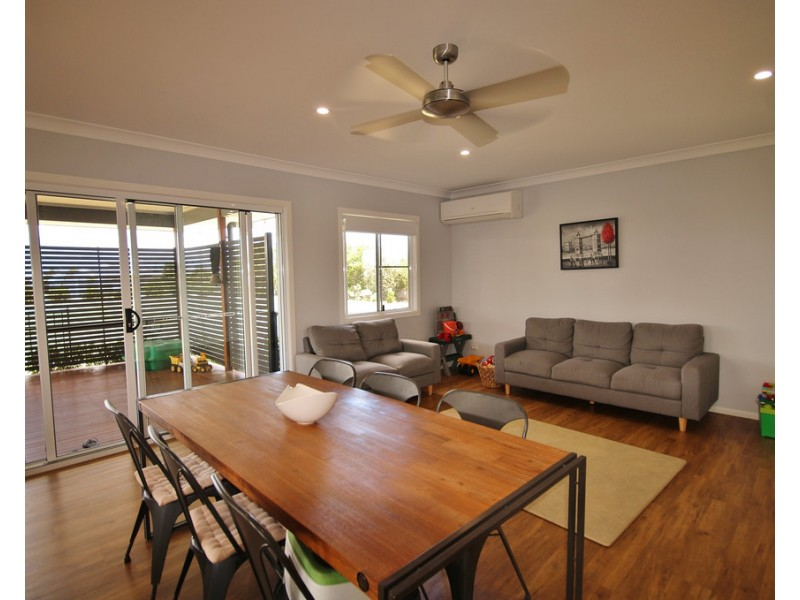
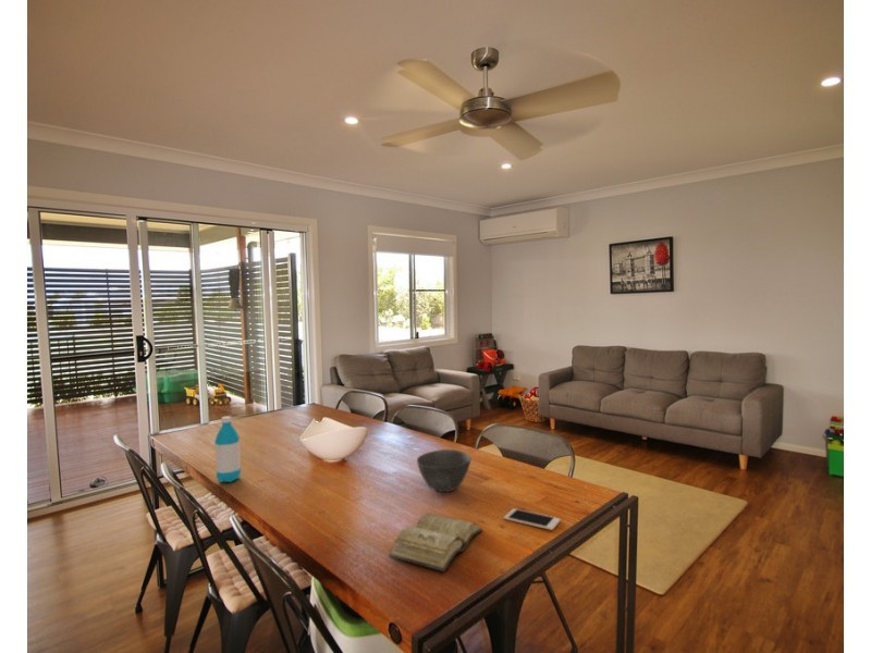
+ diary [388,513,483,572]
+ bowl [416,448,473,493]
+ water bottle [213,415,242,483]
+ cell phone [503,507,562,531]
